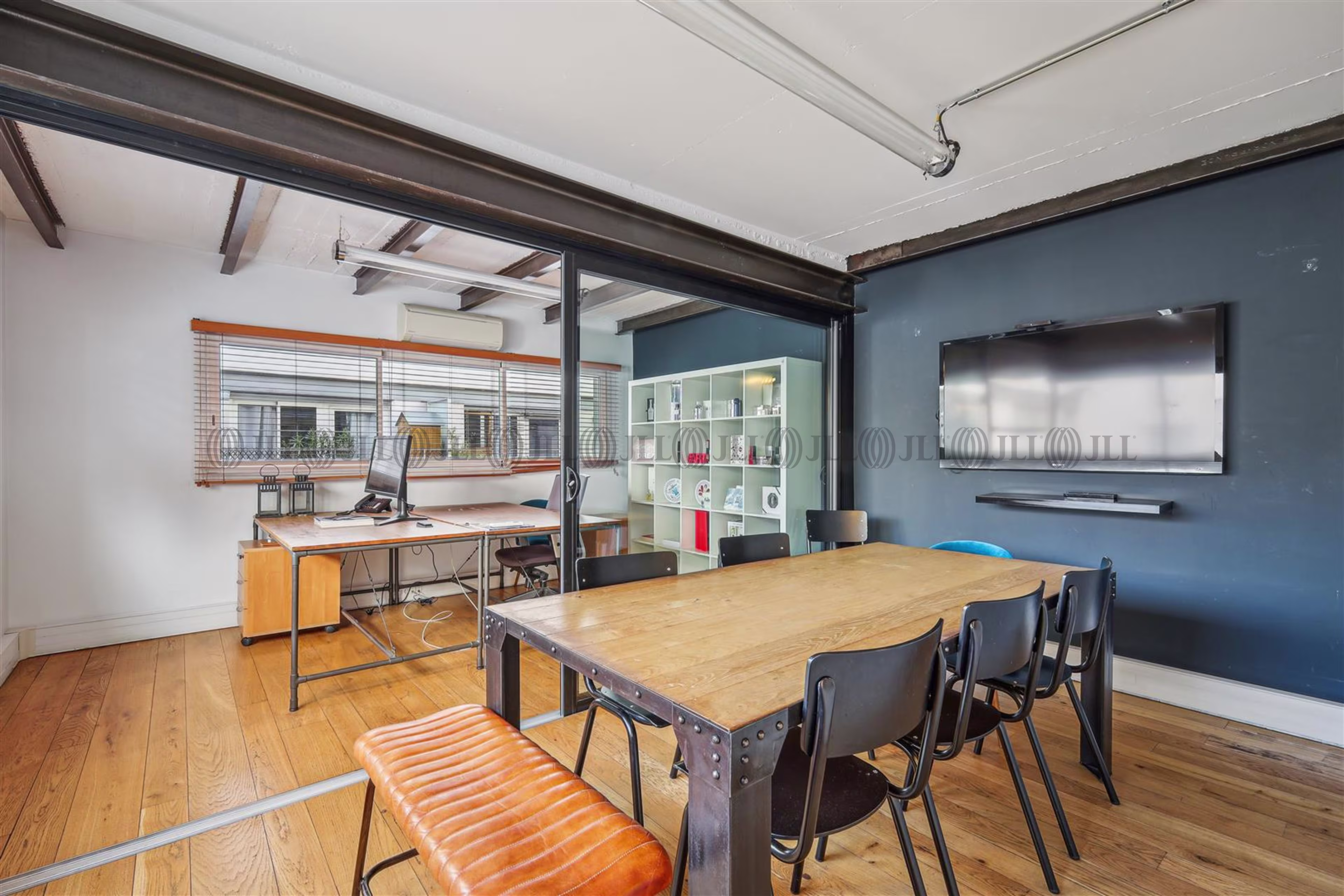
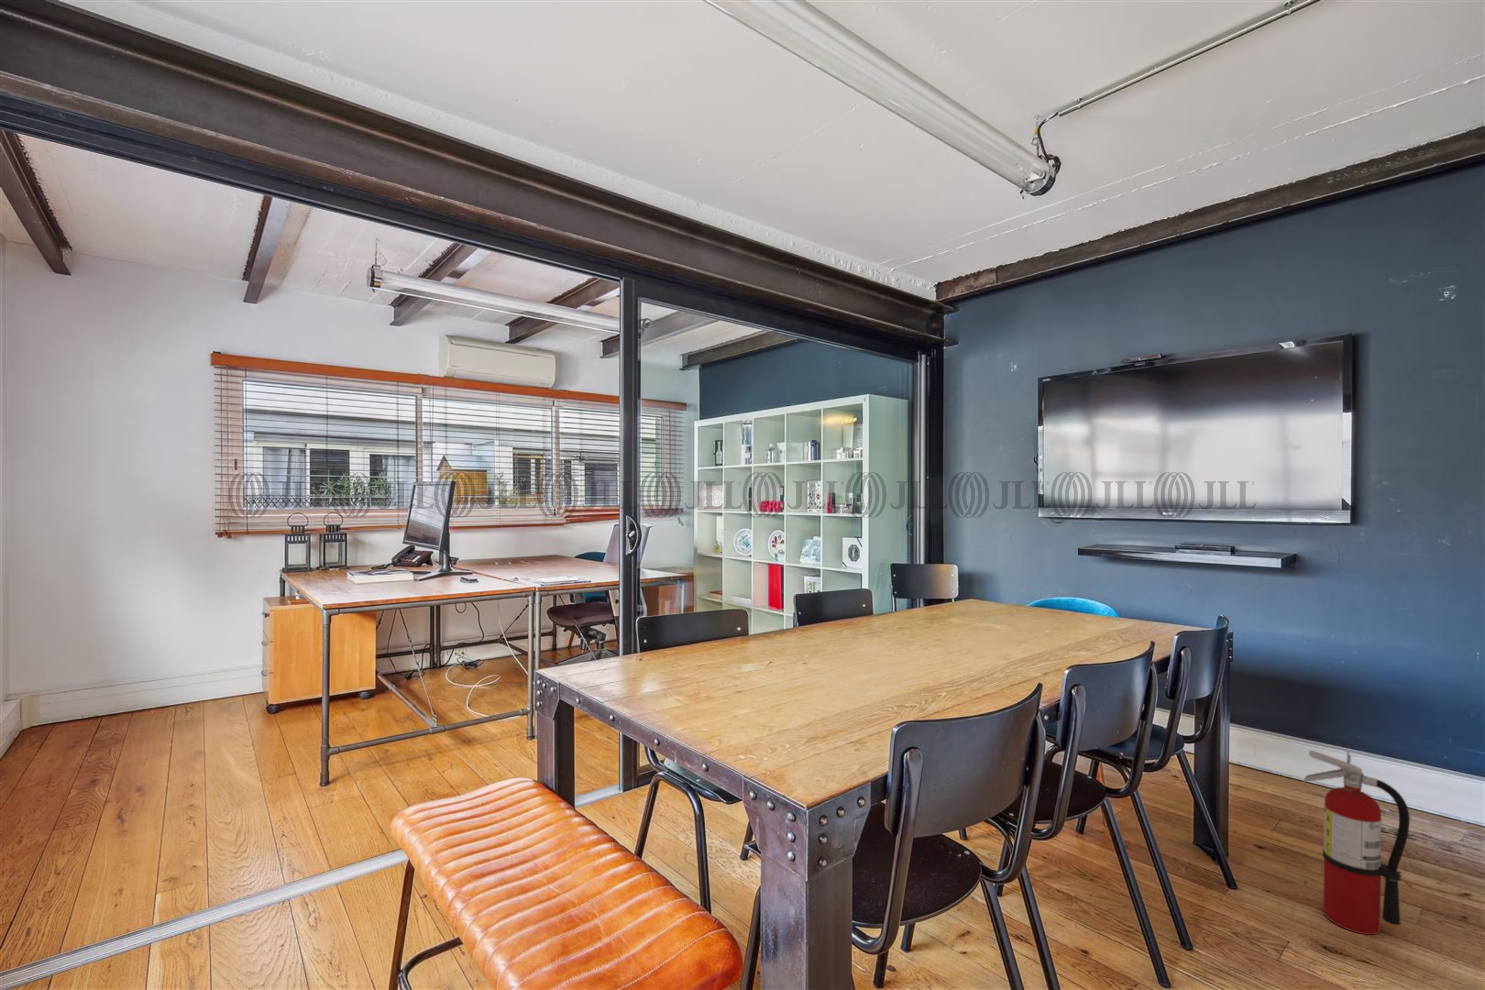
+ fire extinguisher [1303,750,1410,935]
